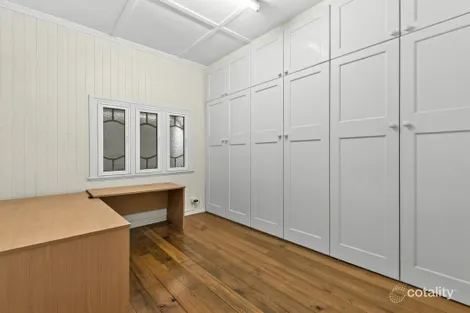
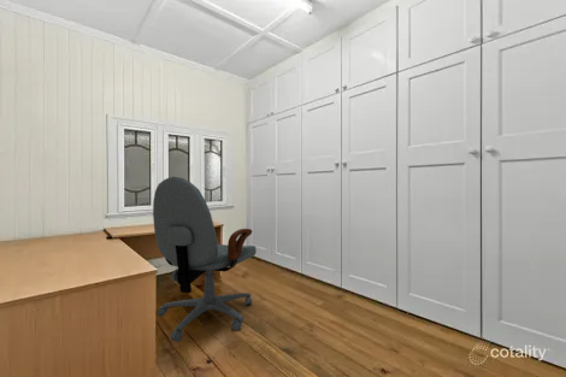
+ office chair [152,176,258,343]
